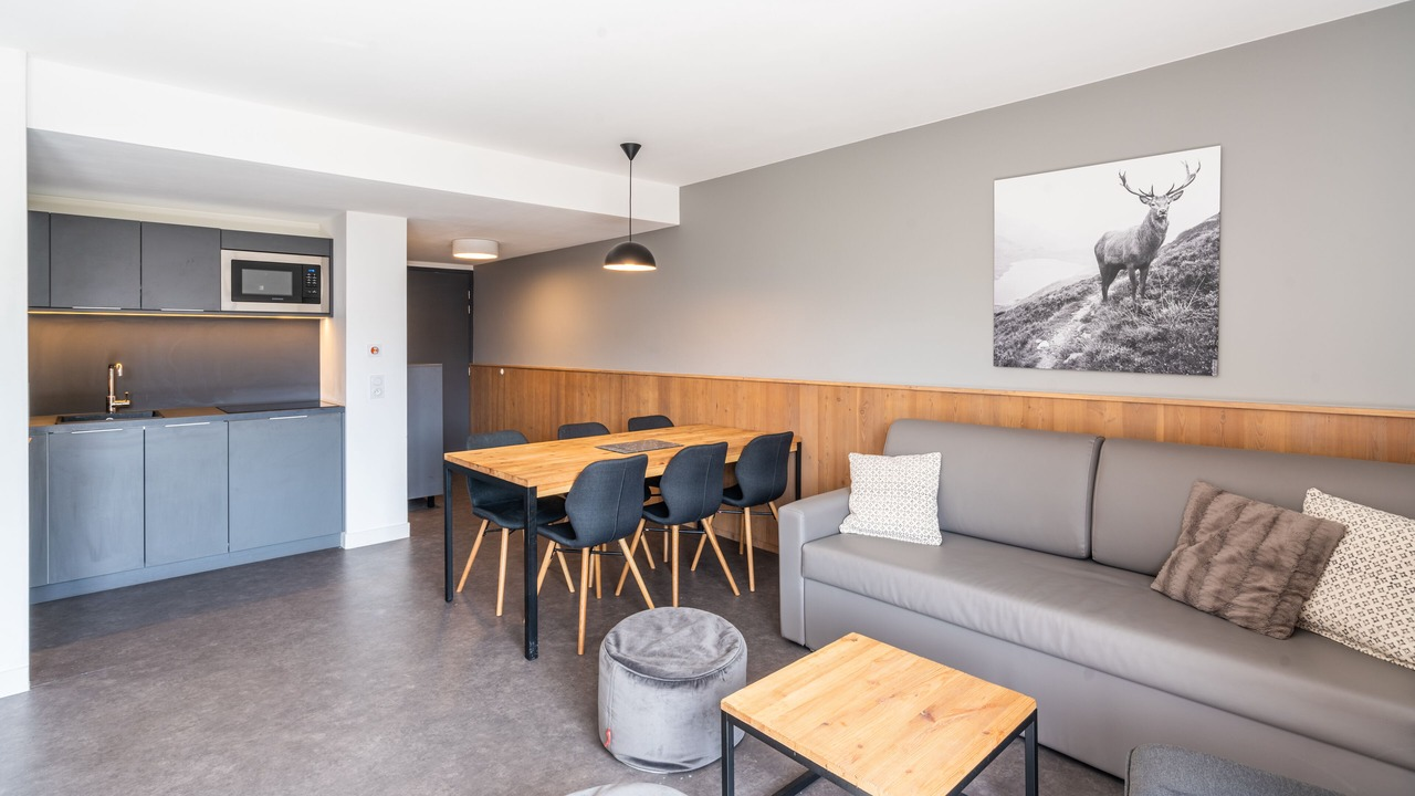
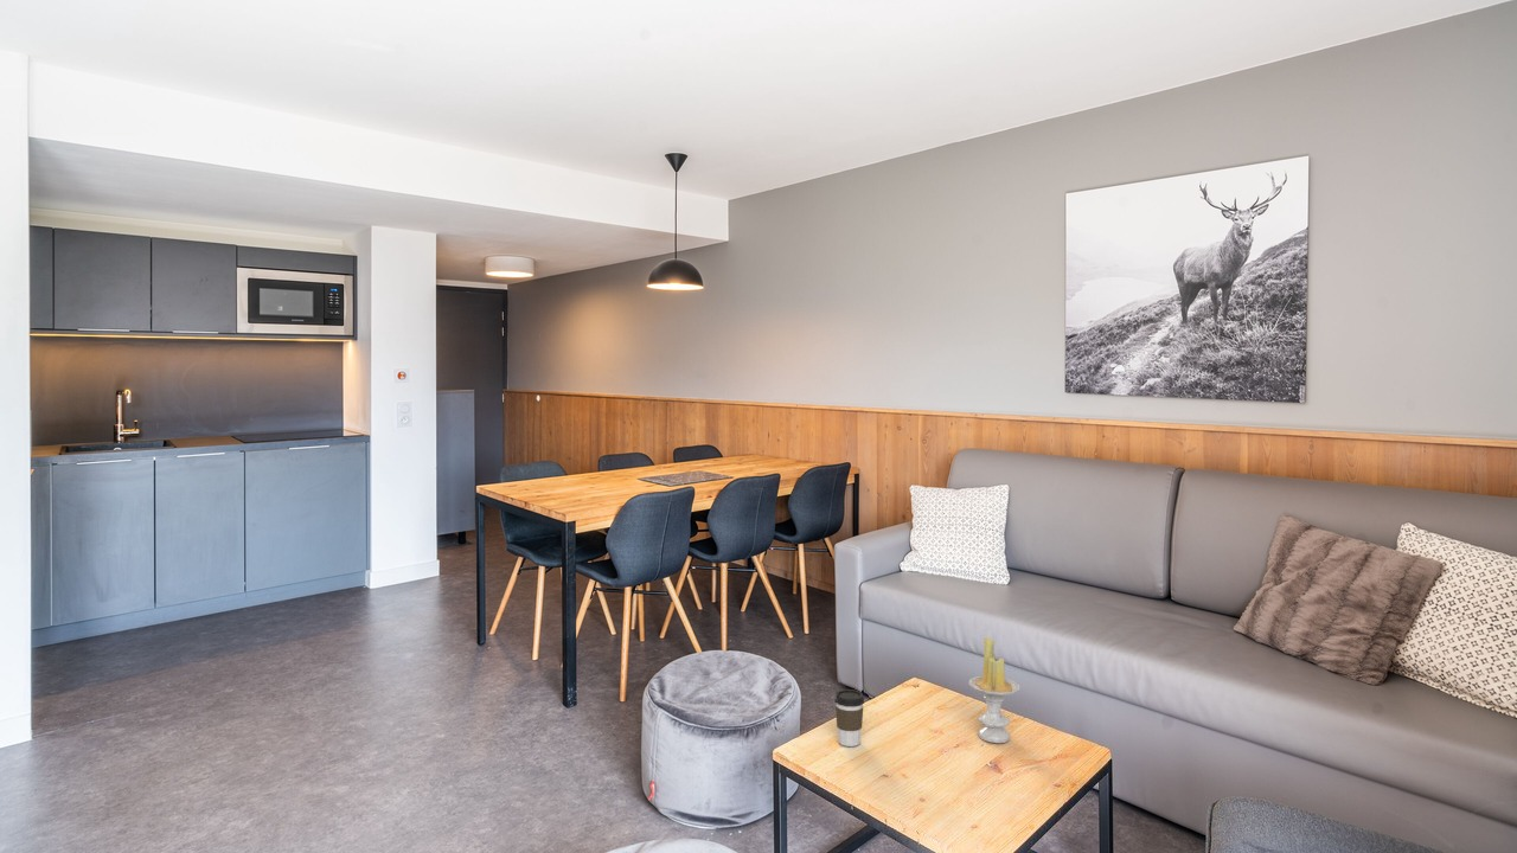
+ candle [968,636,1020,744]
+ coffee cup [833,688,865,748]
